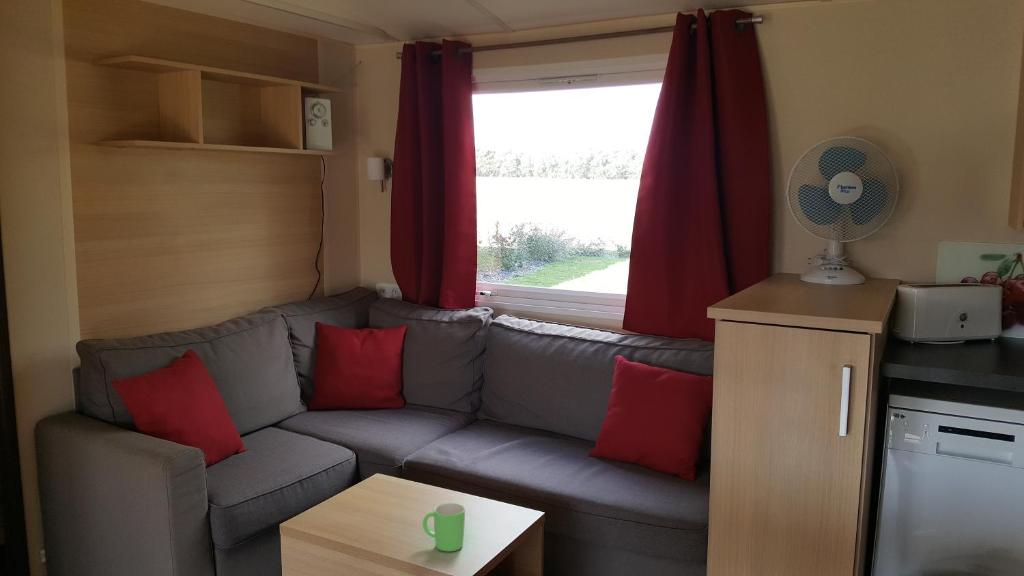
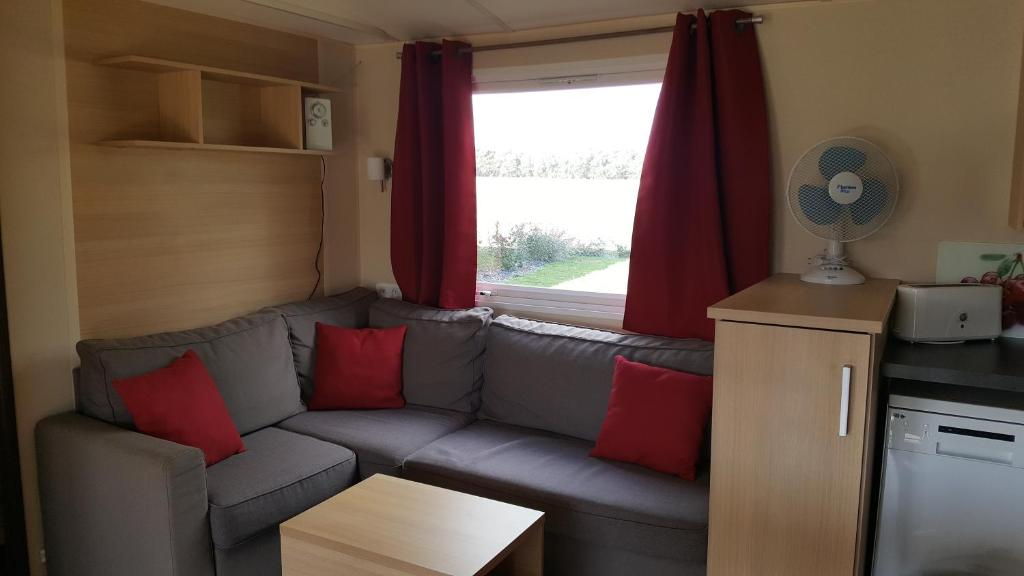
- mug [422,502,466,552]
